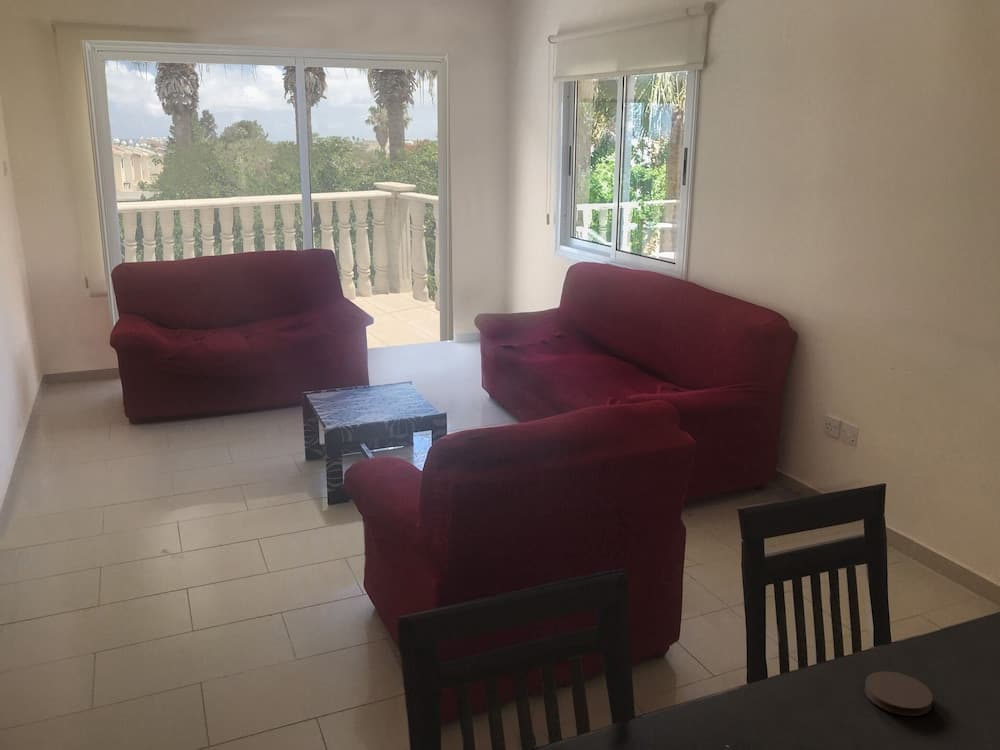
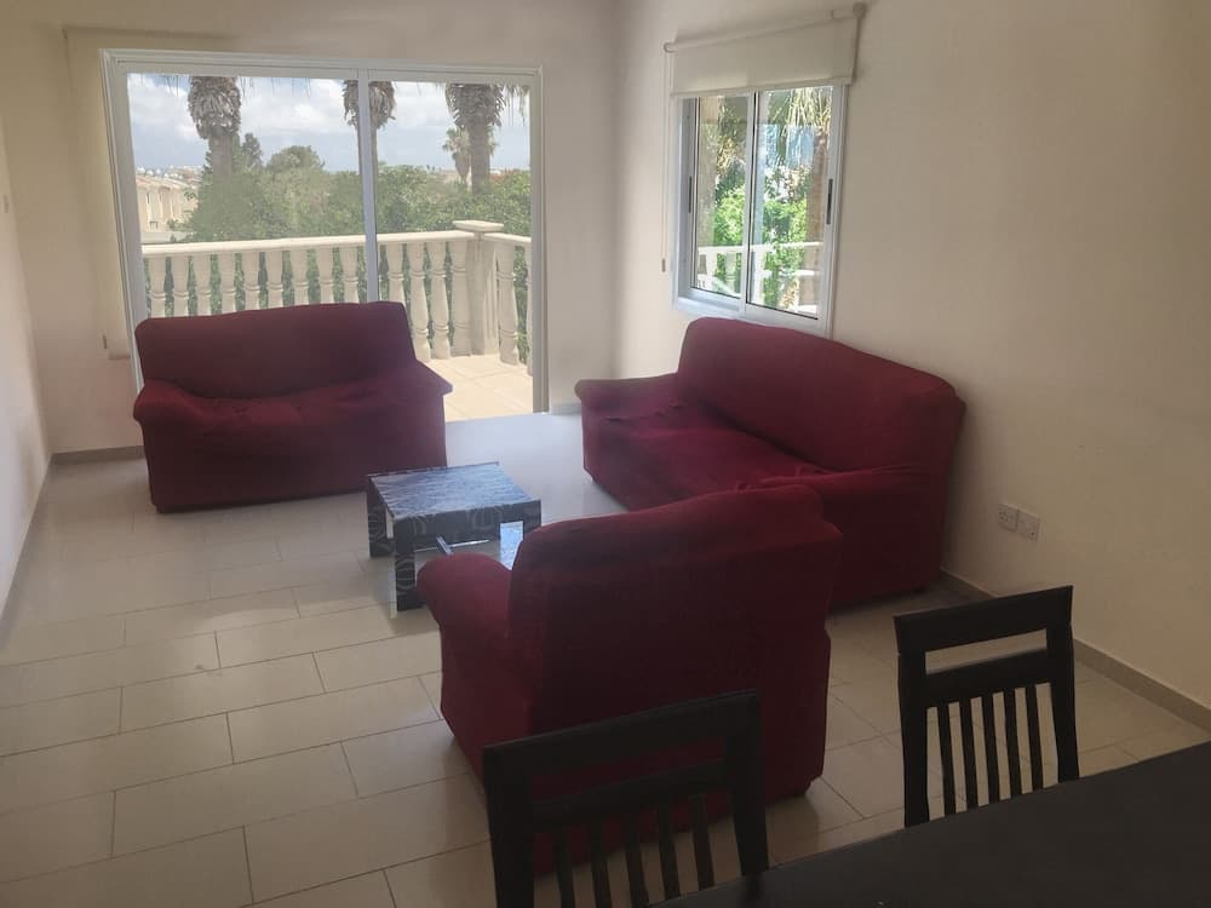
- coaster [864,670,934,717]
